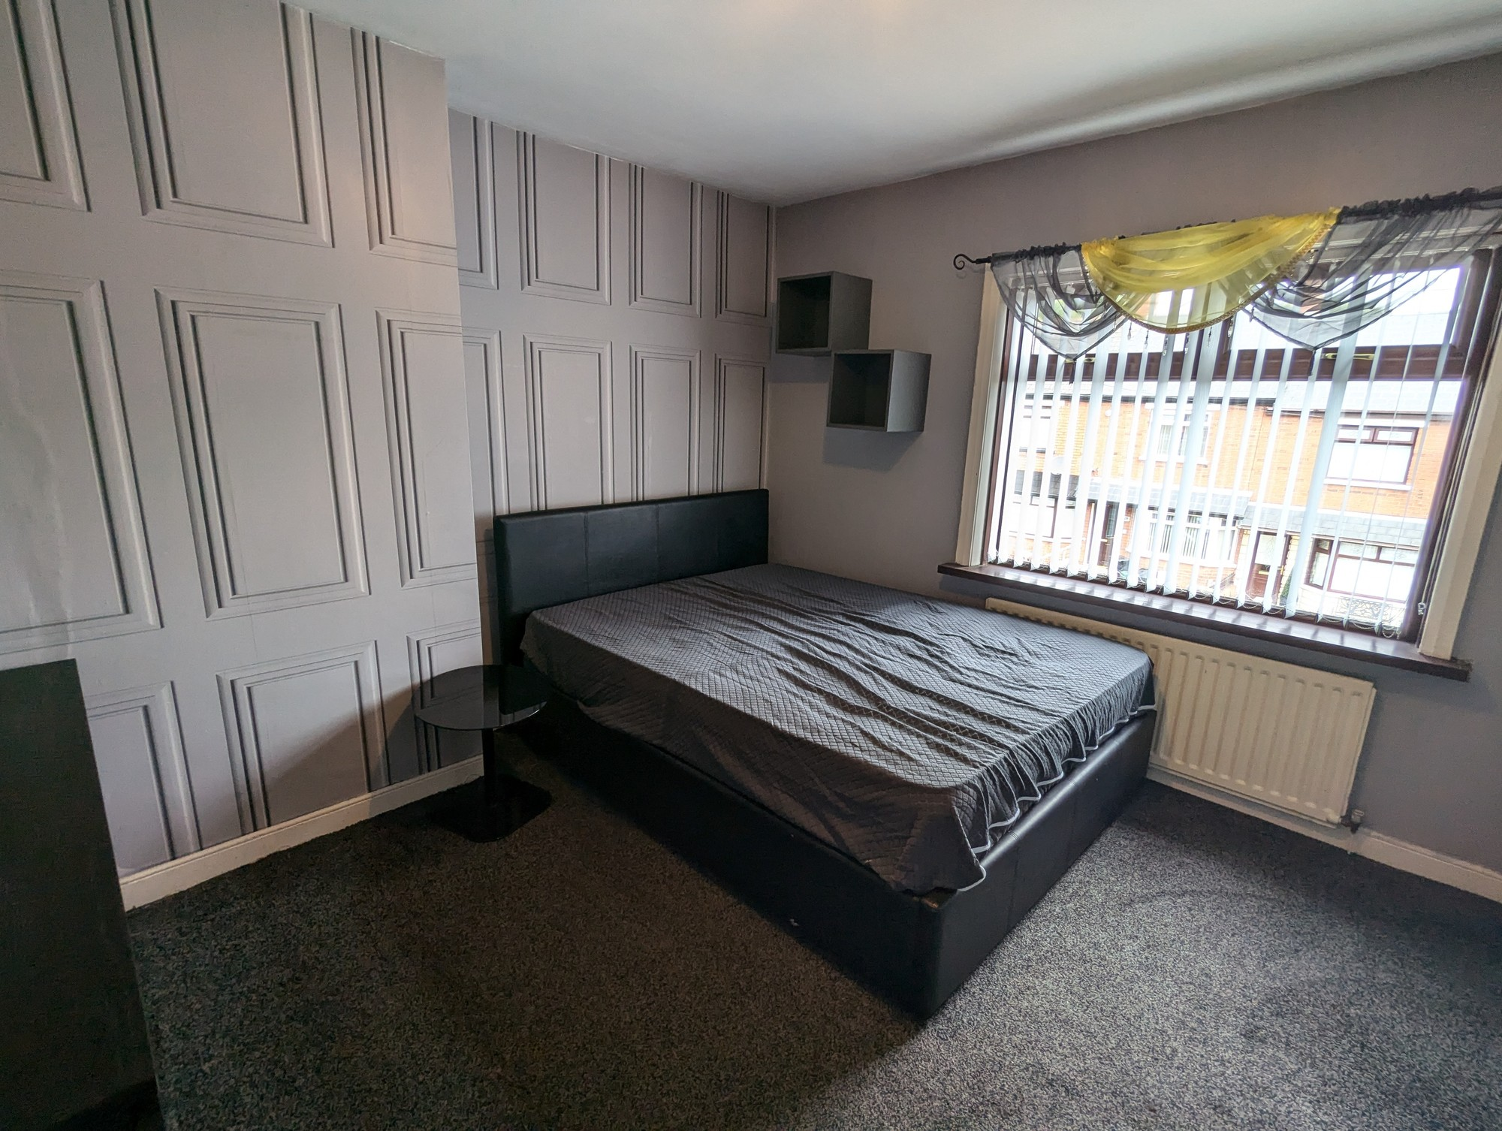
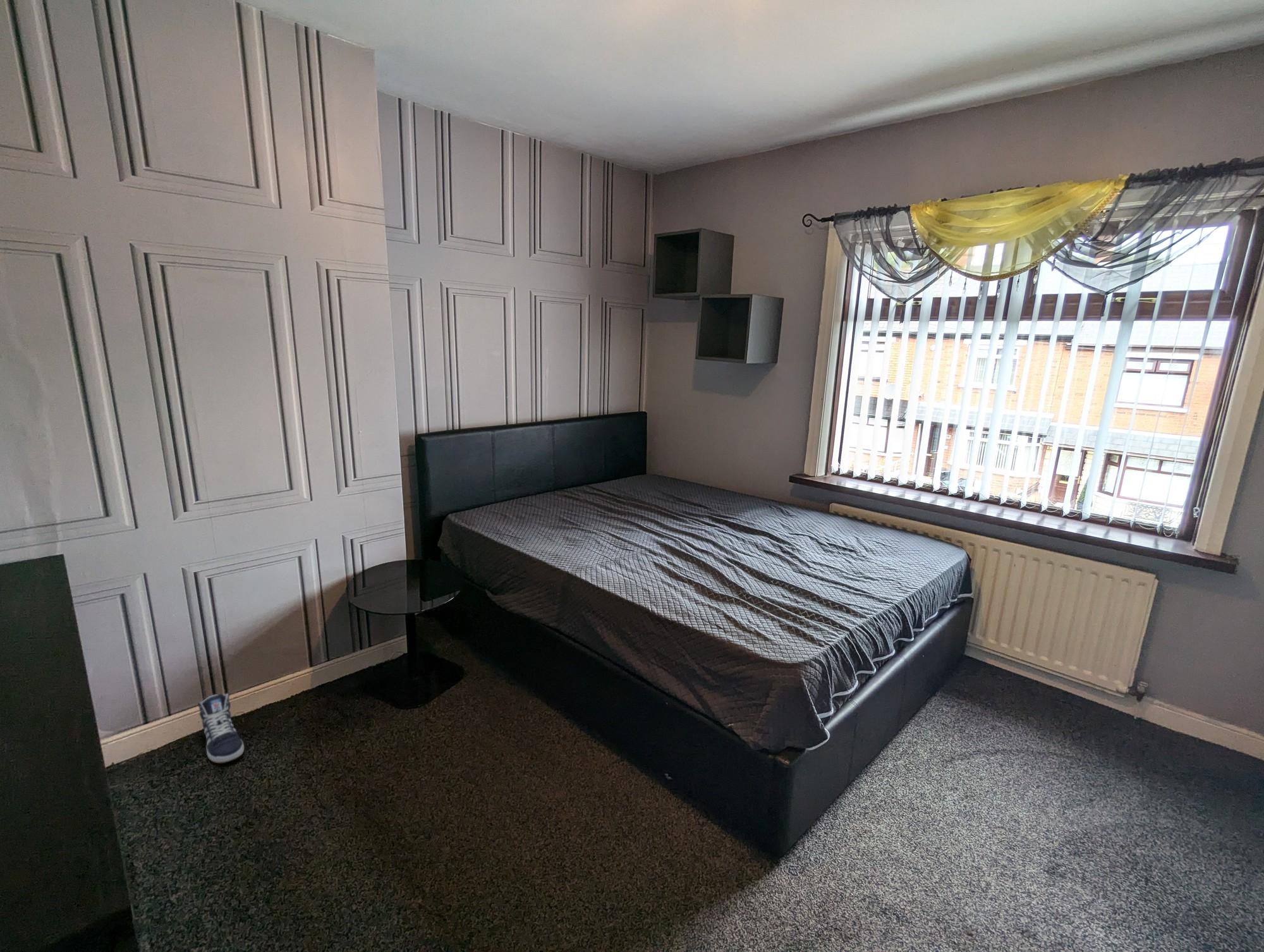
+ sneaker [197,692,245,764]
